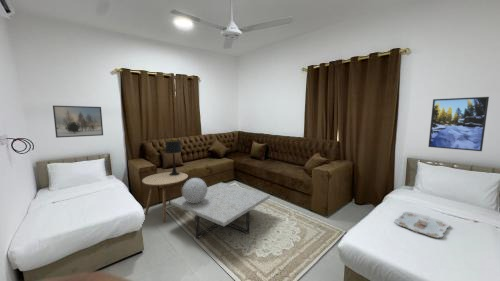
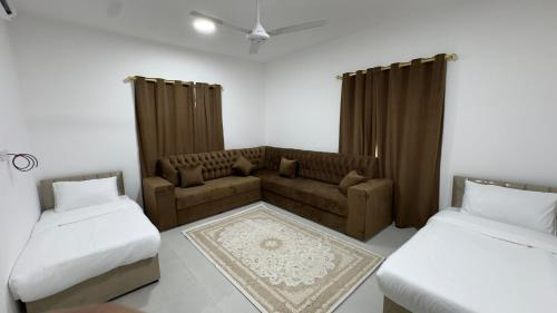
- coffee table [170,181,271,239]
- side table [141,171,189,223]
- table lamp [164,140,183,175]
- serving tray [394,211,451,239]
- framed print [52,105,104,139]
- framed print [427,96,490,152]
- decorative sphere [181,177,208,203]
